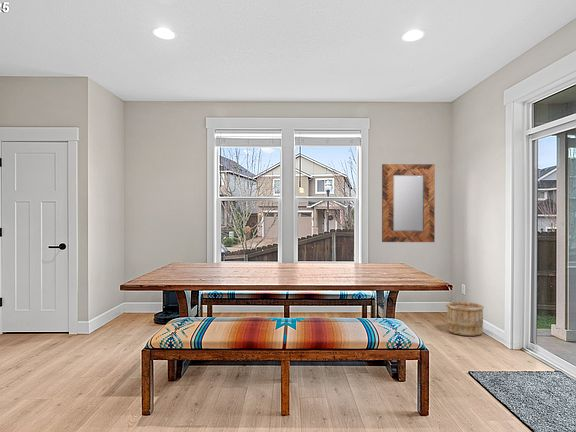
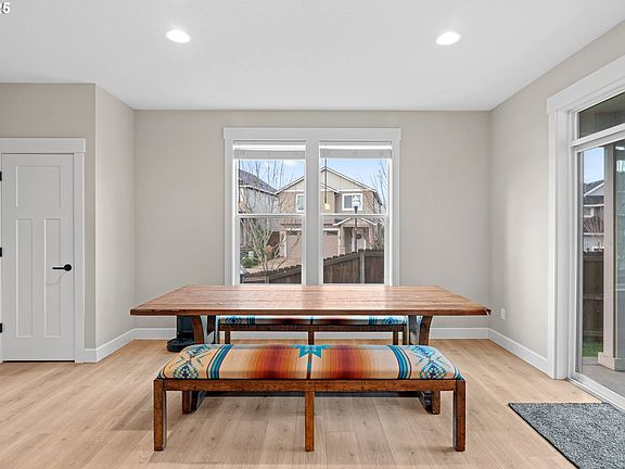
- wooden bucket [445,301,485,337]
- home mirror [381,163,436,243]
